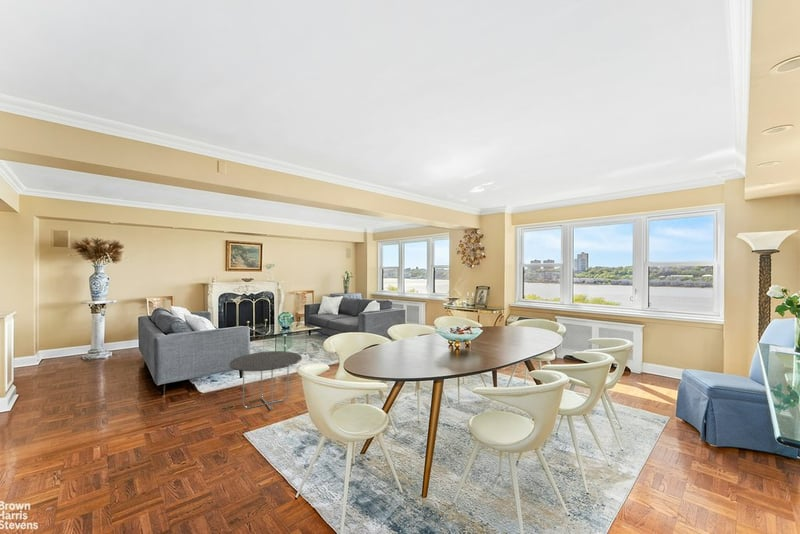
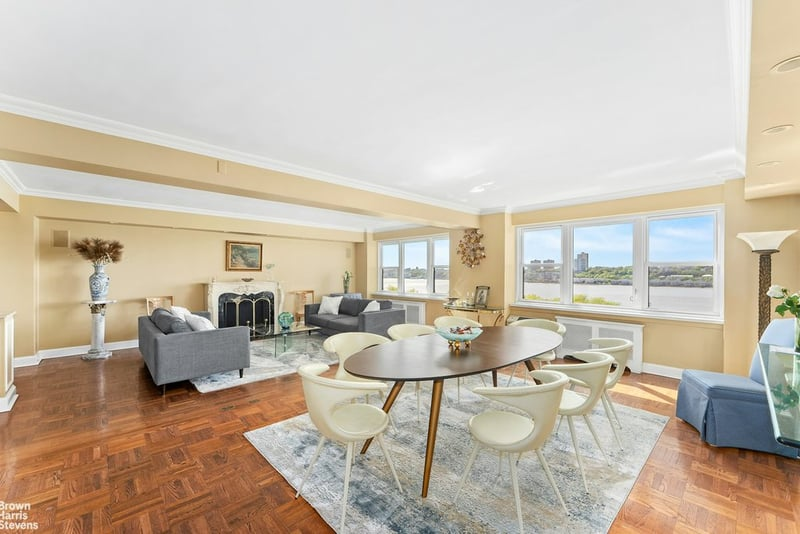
- side table [228,350,303,411]
